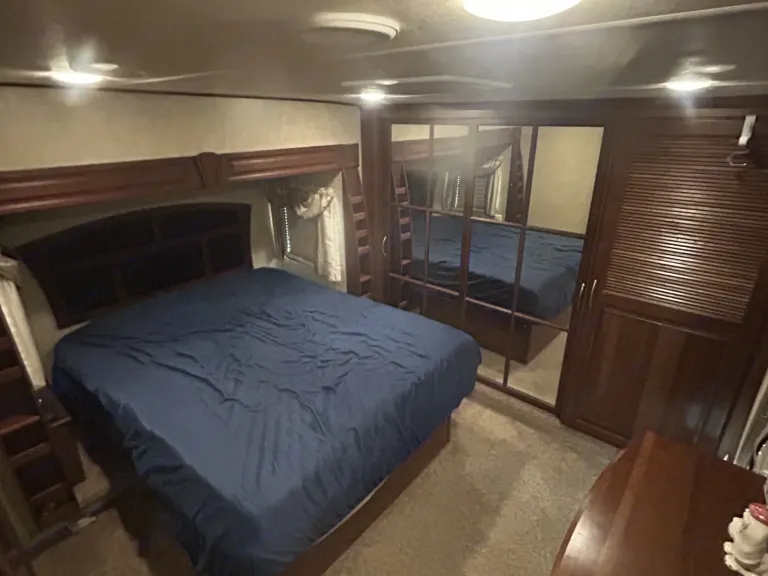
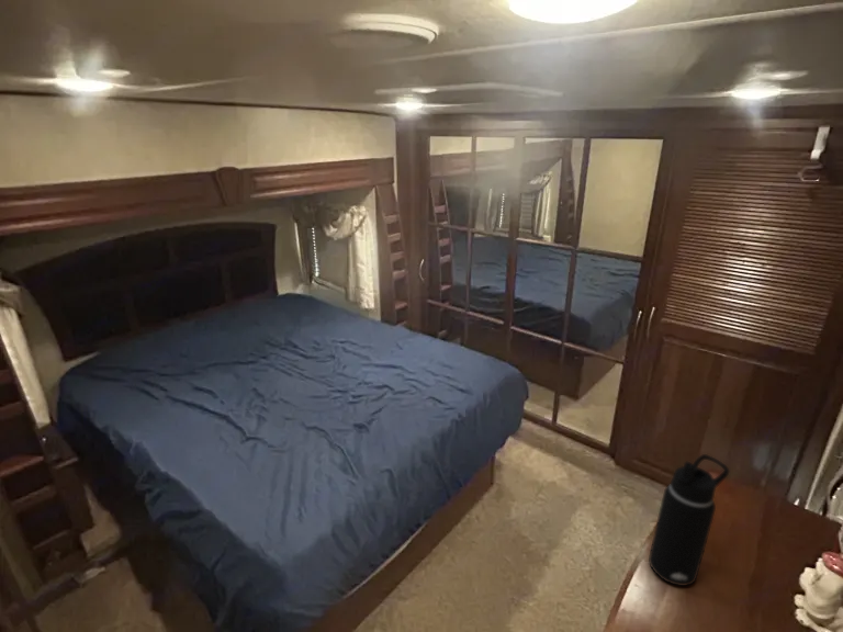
+ water bottle [648,453,730,587]
